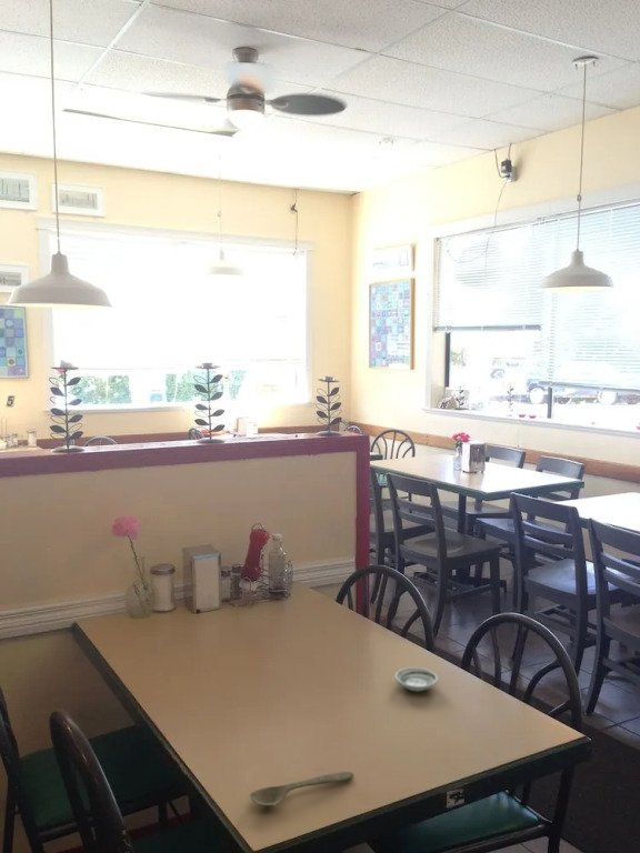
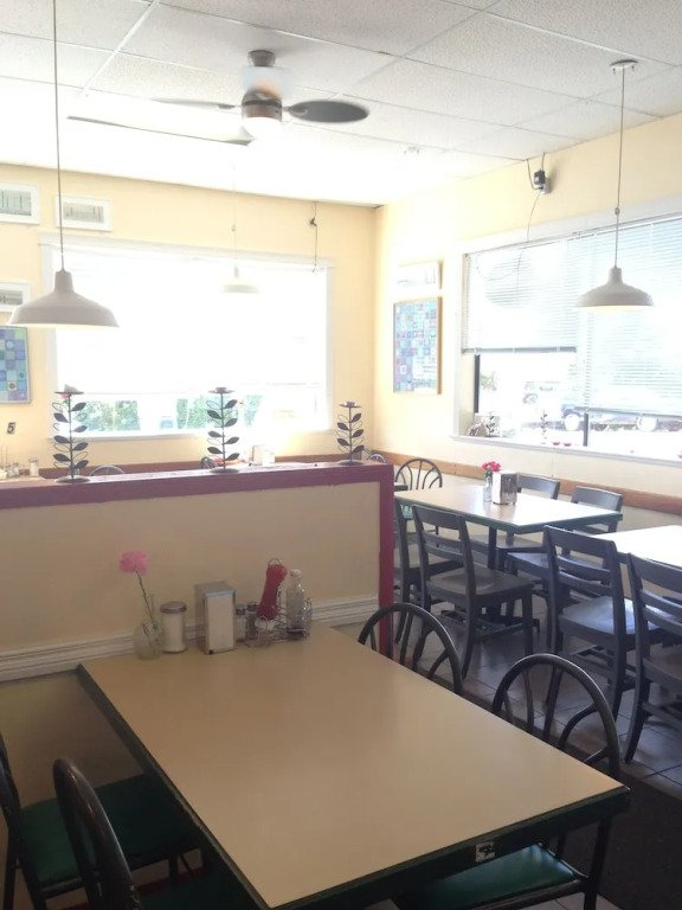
- spoon [249,771,354,807]
- saucer [393,666,439,693]
